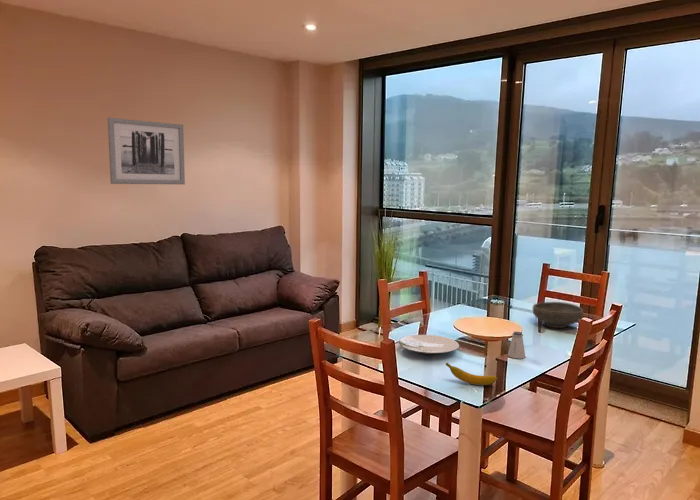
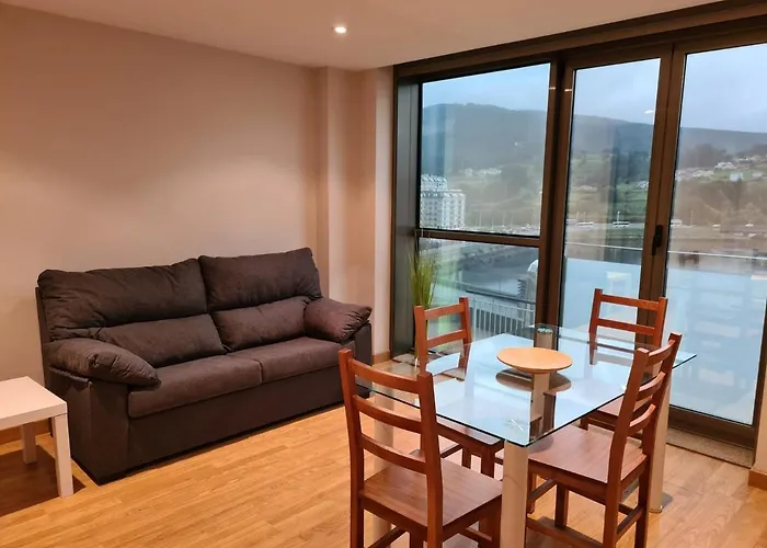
- saltshaker [507,331,526,359]
- banana [445,362,498,386]
- plate [398,334,460,355]
- bowl [532,301,584,329]
- wall art [107,117,186,185]
